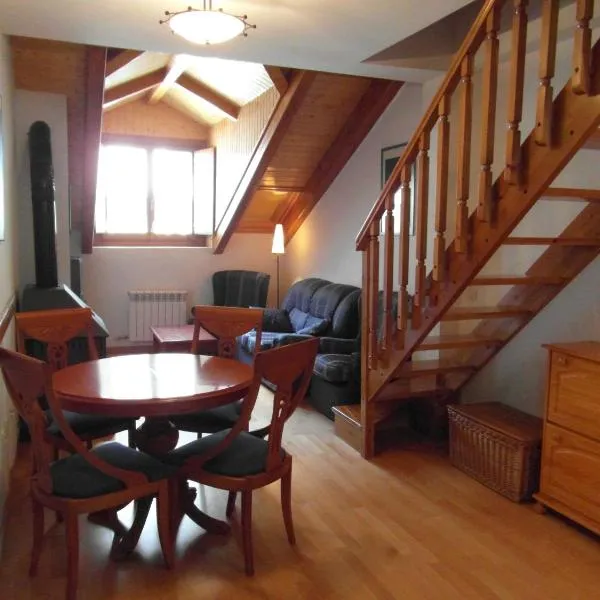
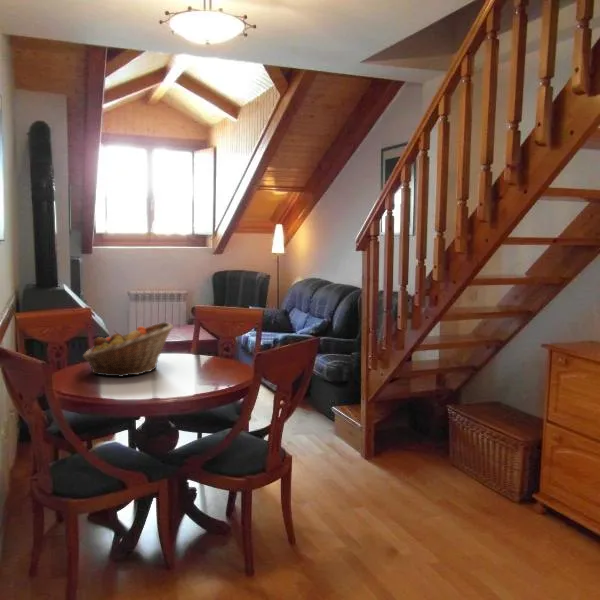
+ fruit basket [82,321,174,378]
